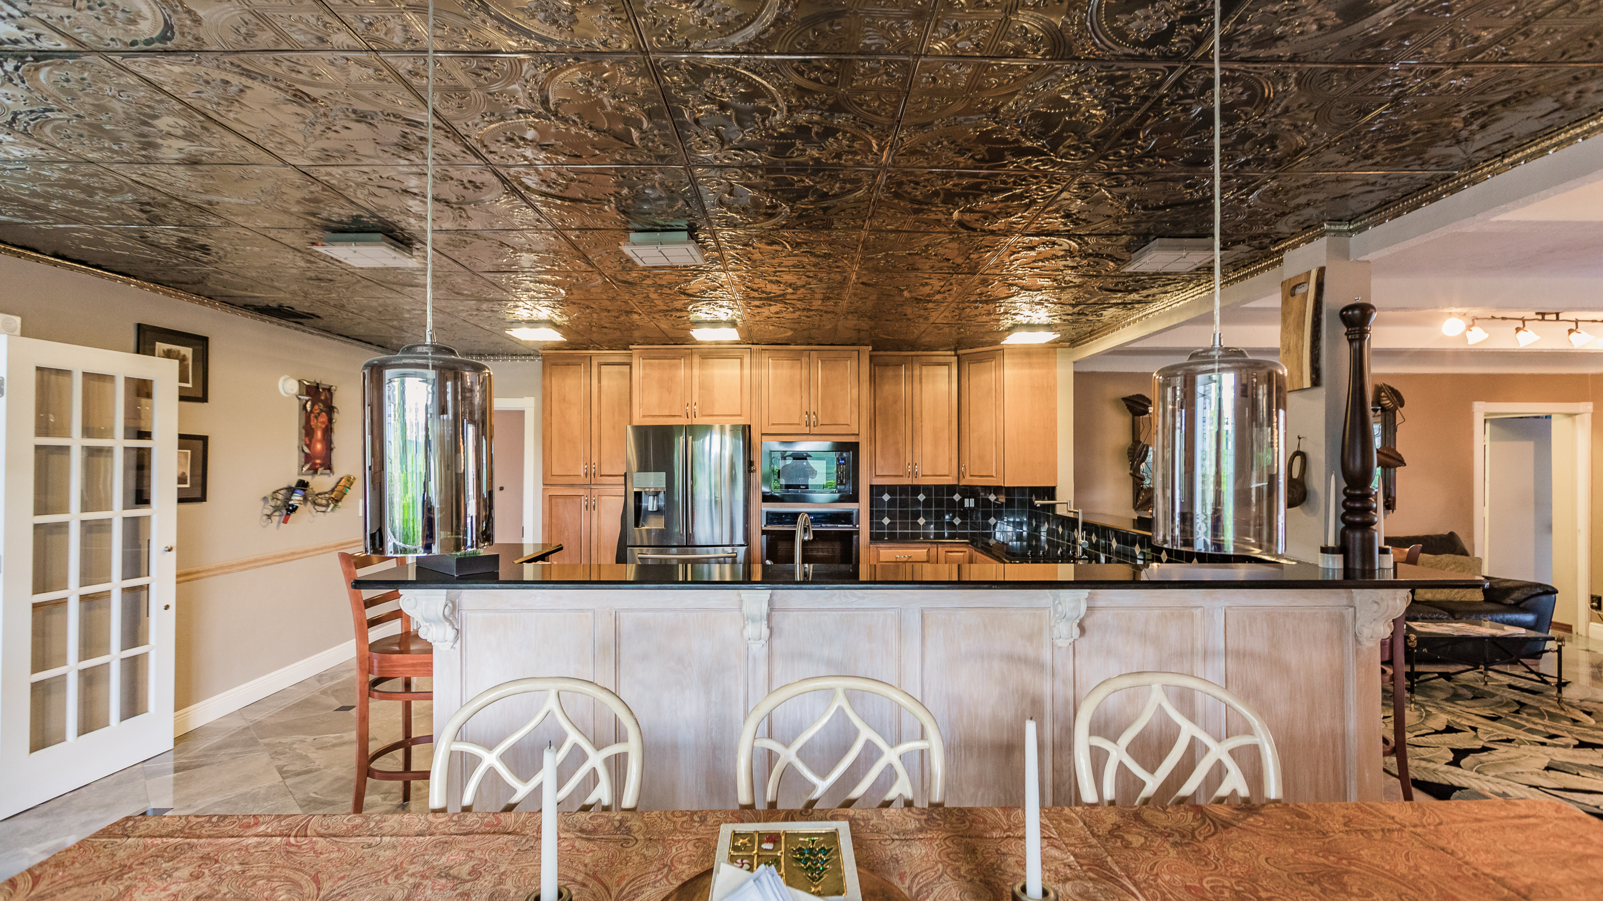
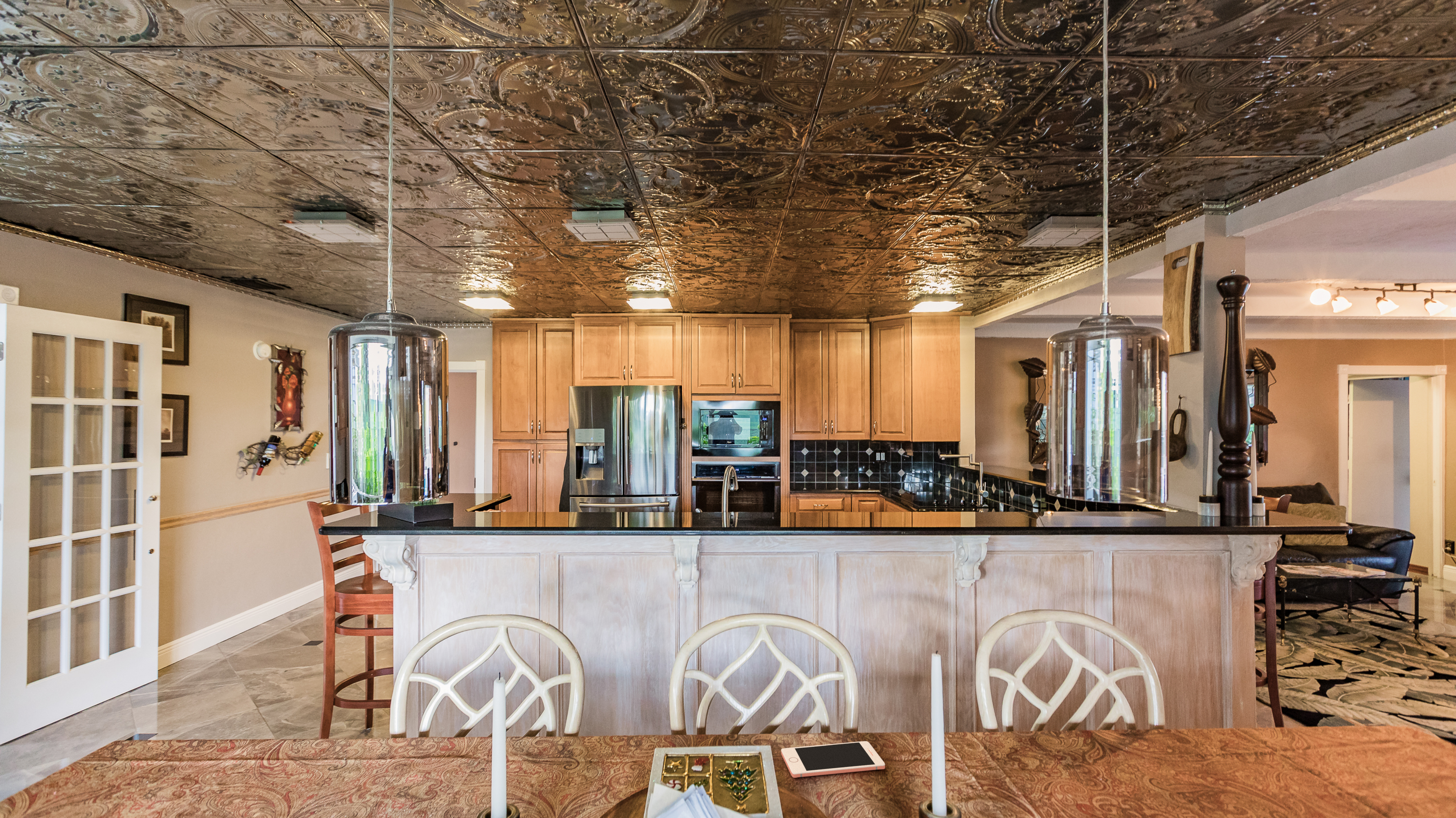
+ cell phone [781,741,885,778]
